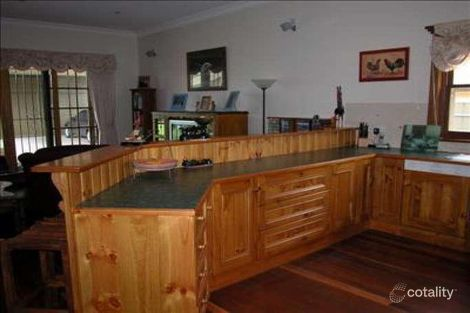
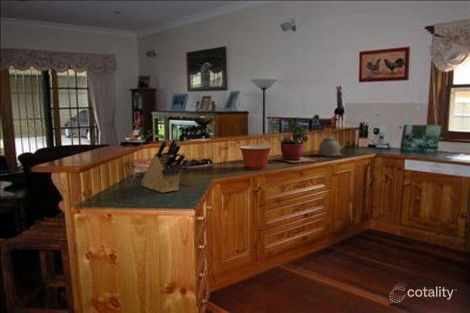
+ succulent plant [272,118,315,164]
+ knife block [141,137,186,194]
+ mixing bowl [238,145,273,170]
+ kettle [316,128,349,158]
